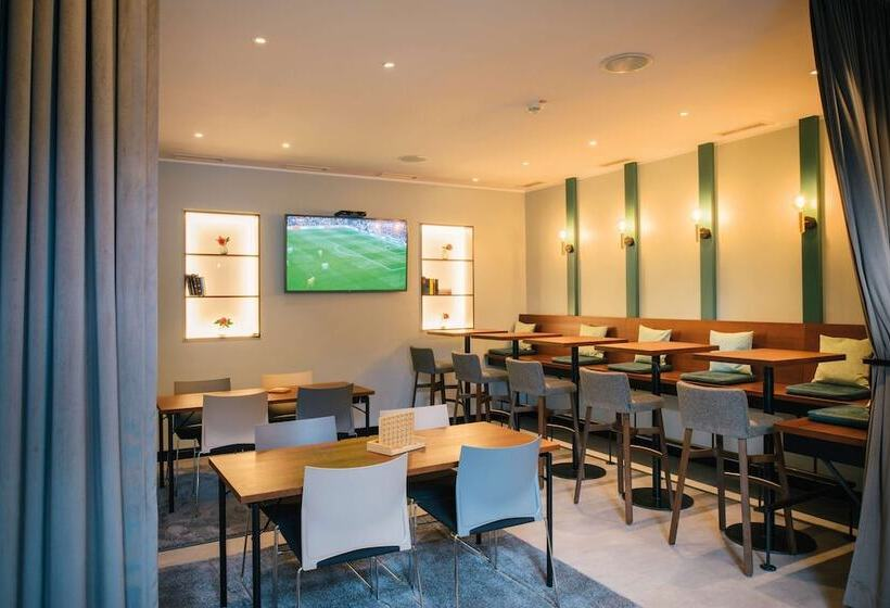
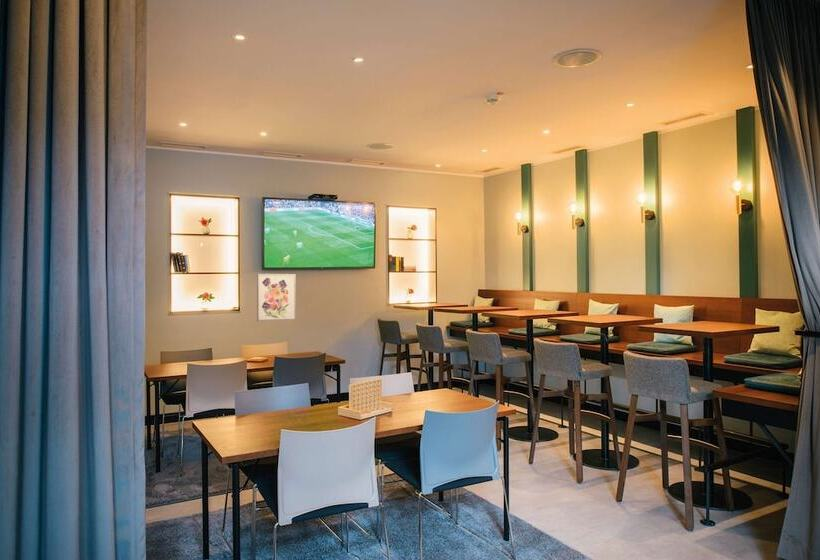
+ wall art [256,273,297,322]
